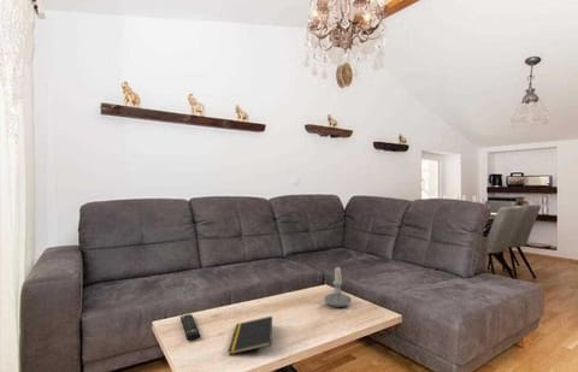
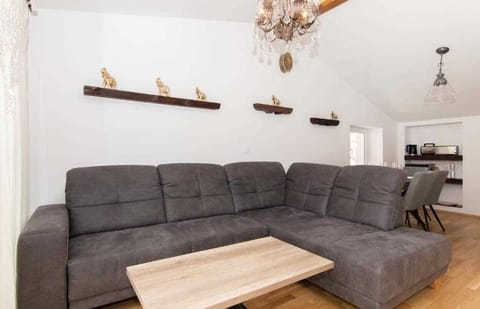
- remote control [179,313,201,342]
- notepad [226,315,273,356]
- candle [323,266,353,308]
